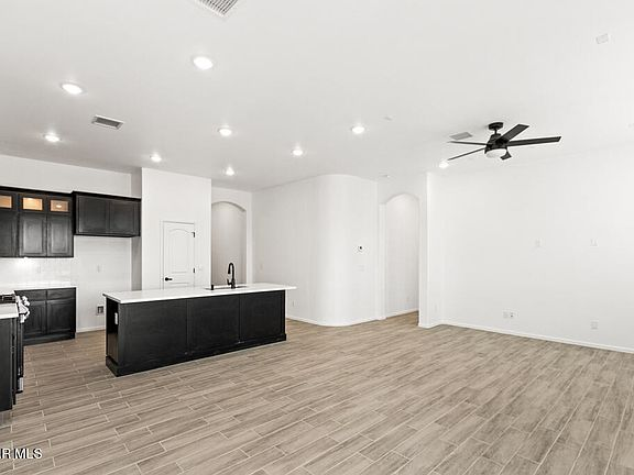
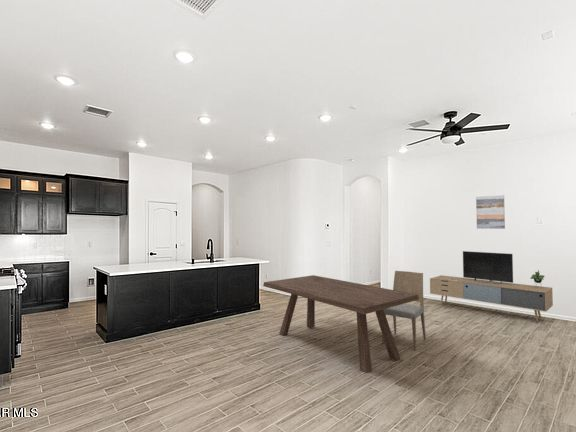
+ dining chair [382,270,427,351]
+ dining table [262,274,419,374]
+ wall art [475,194,506,230]
+ media console [429,250,554,322]
